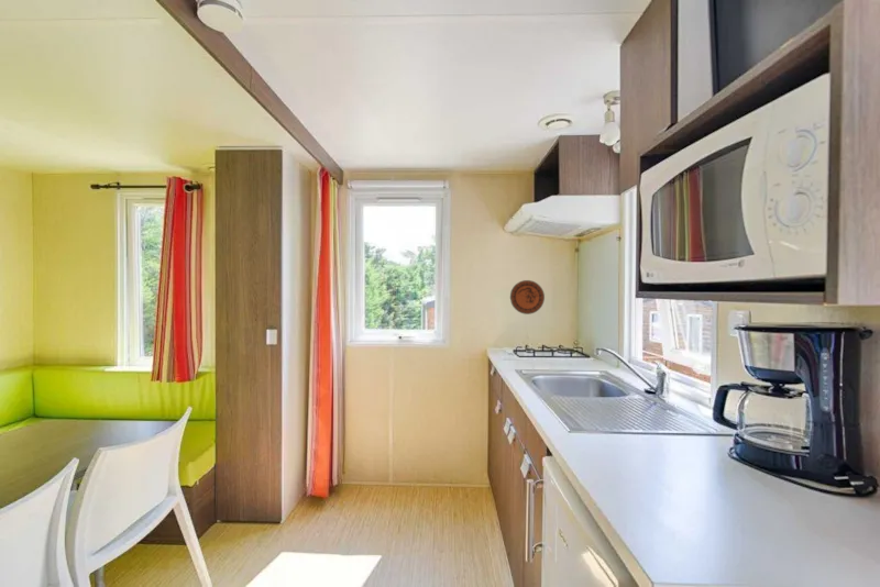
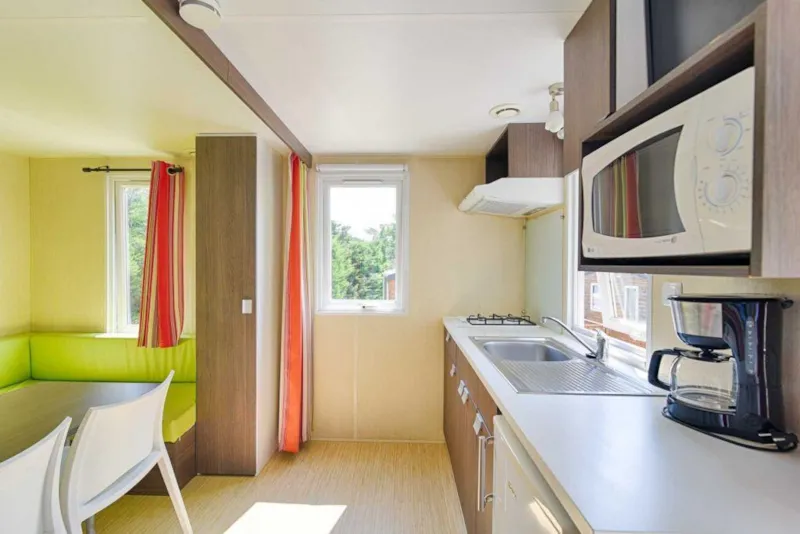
- decorative plate [509,279,546,315]
